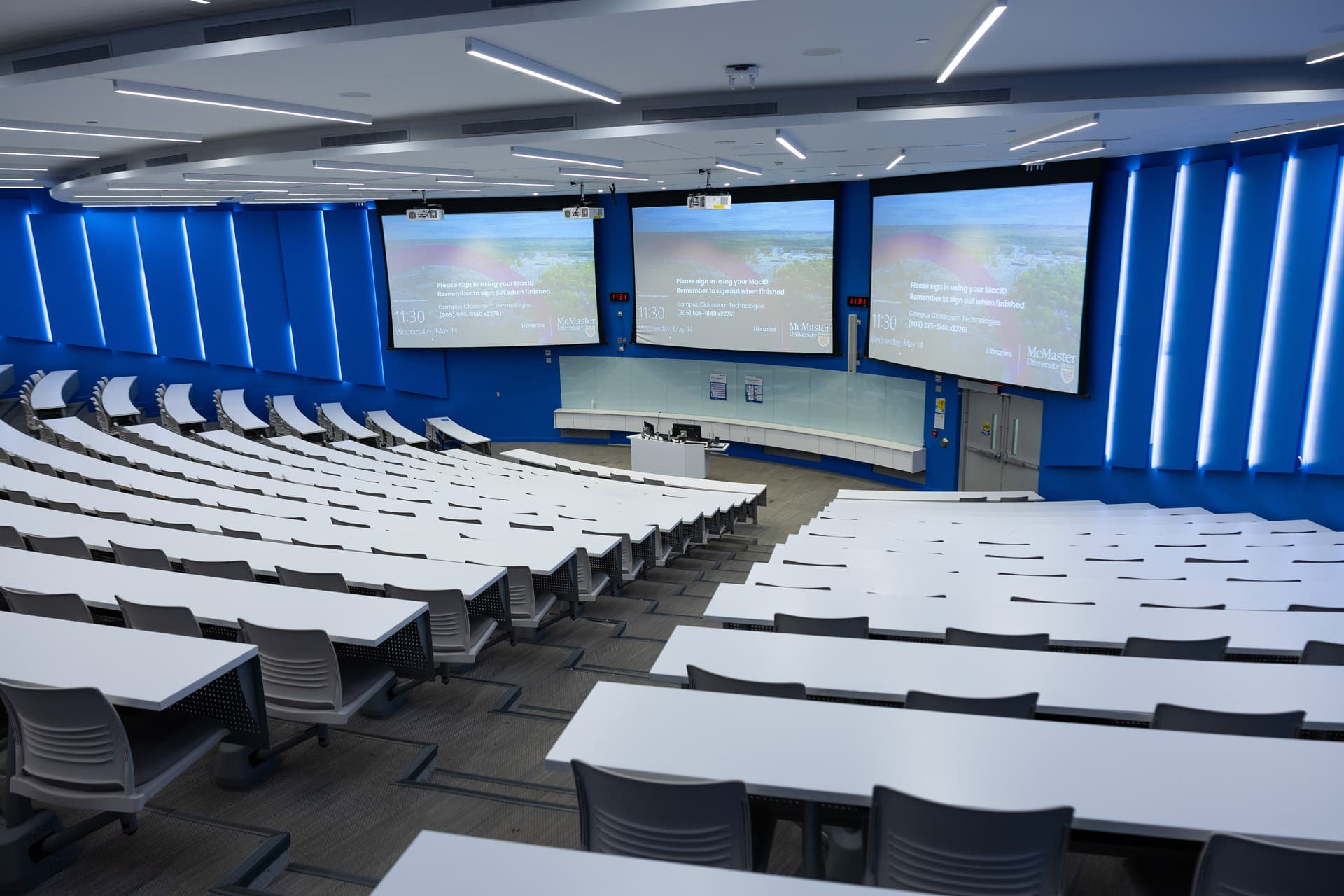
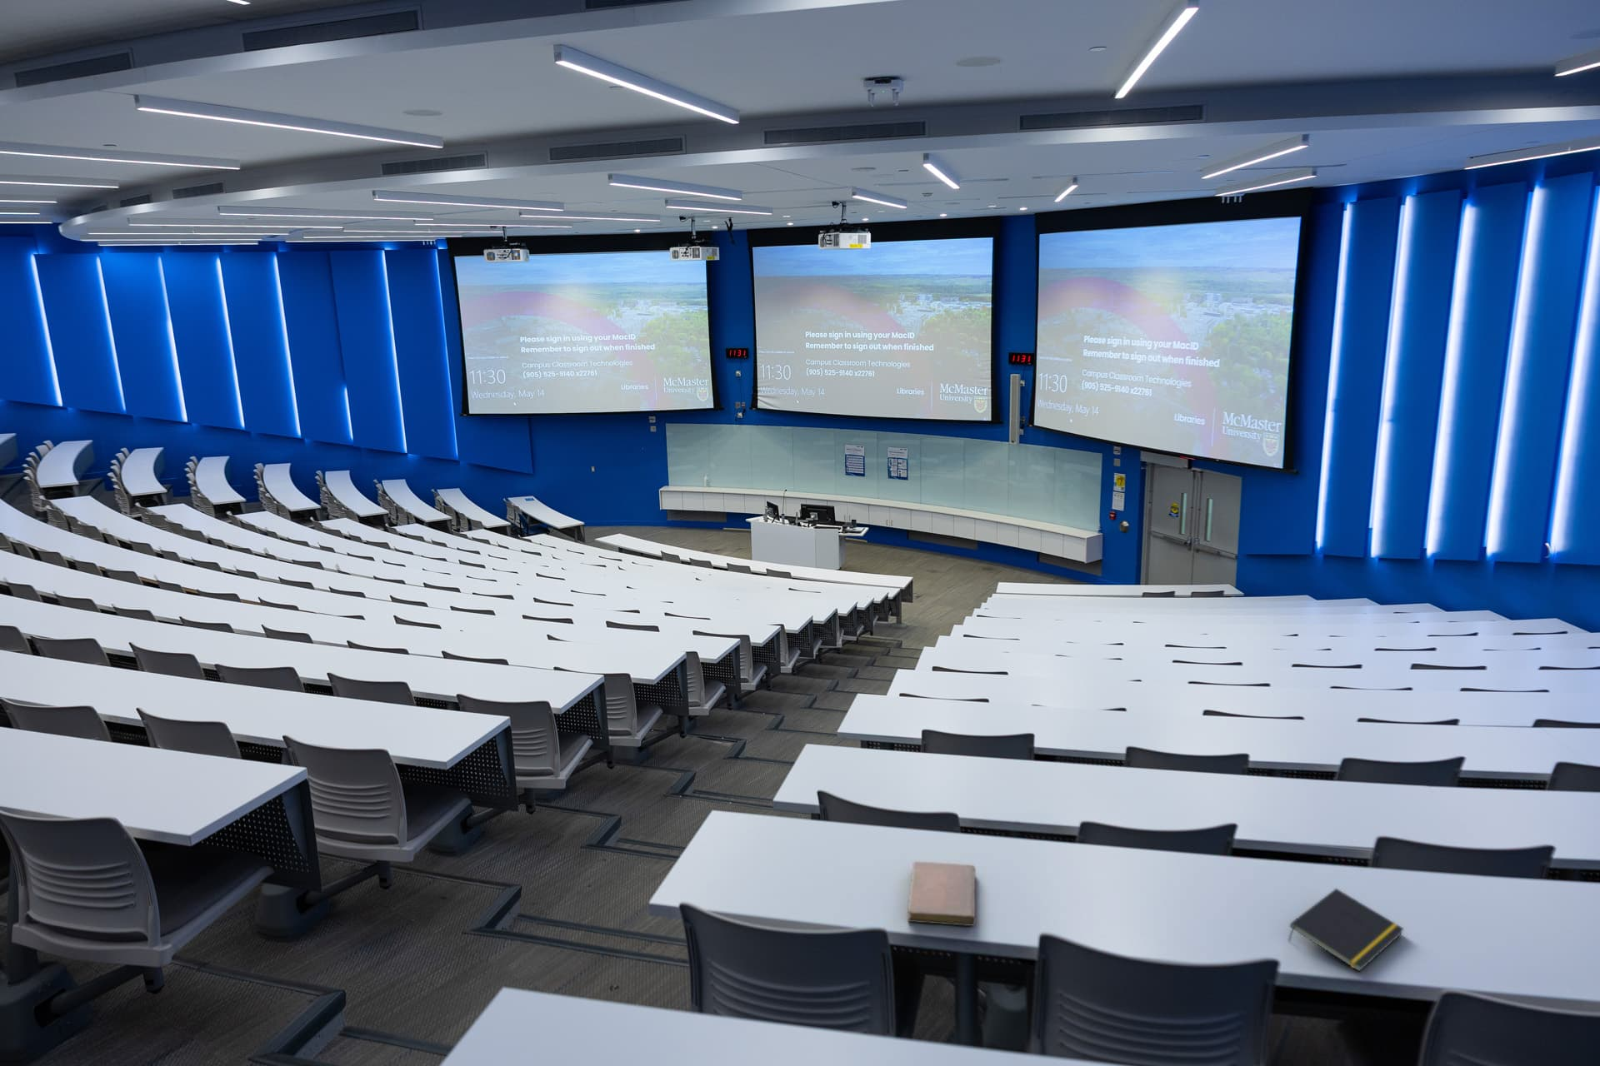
+ notebook [907,860,976,927]
+ notepad [1288,888,1405,972]
